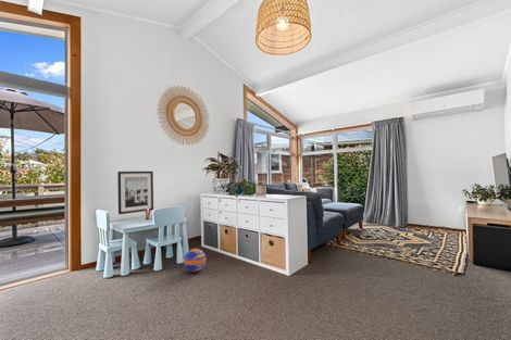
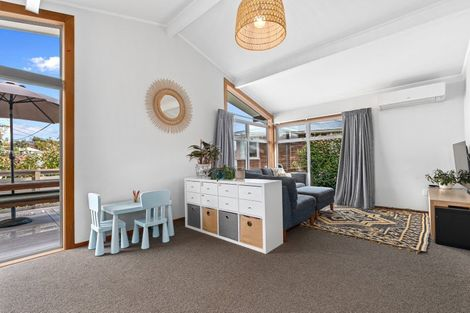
- wall art [116,171,154,215]
- ball [183,248,207,273]
